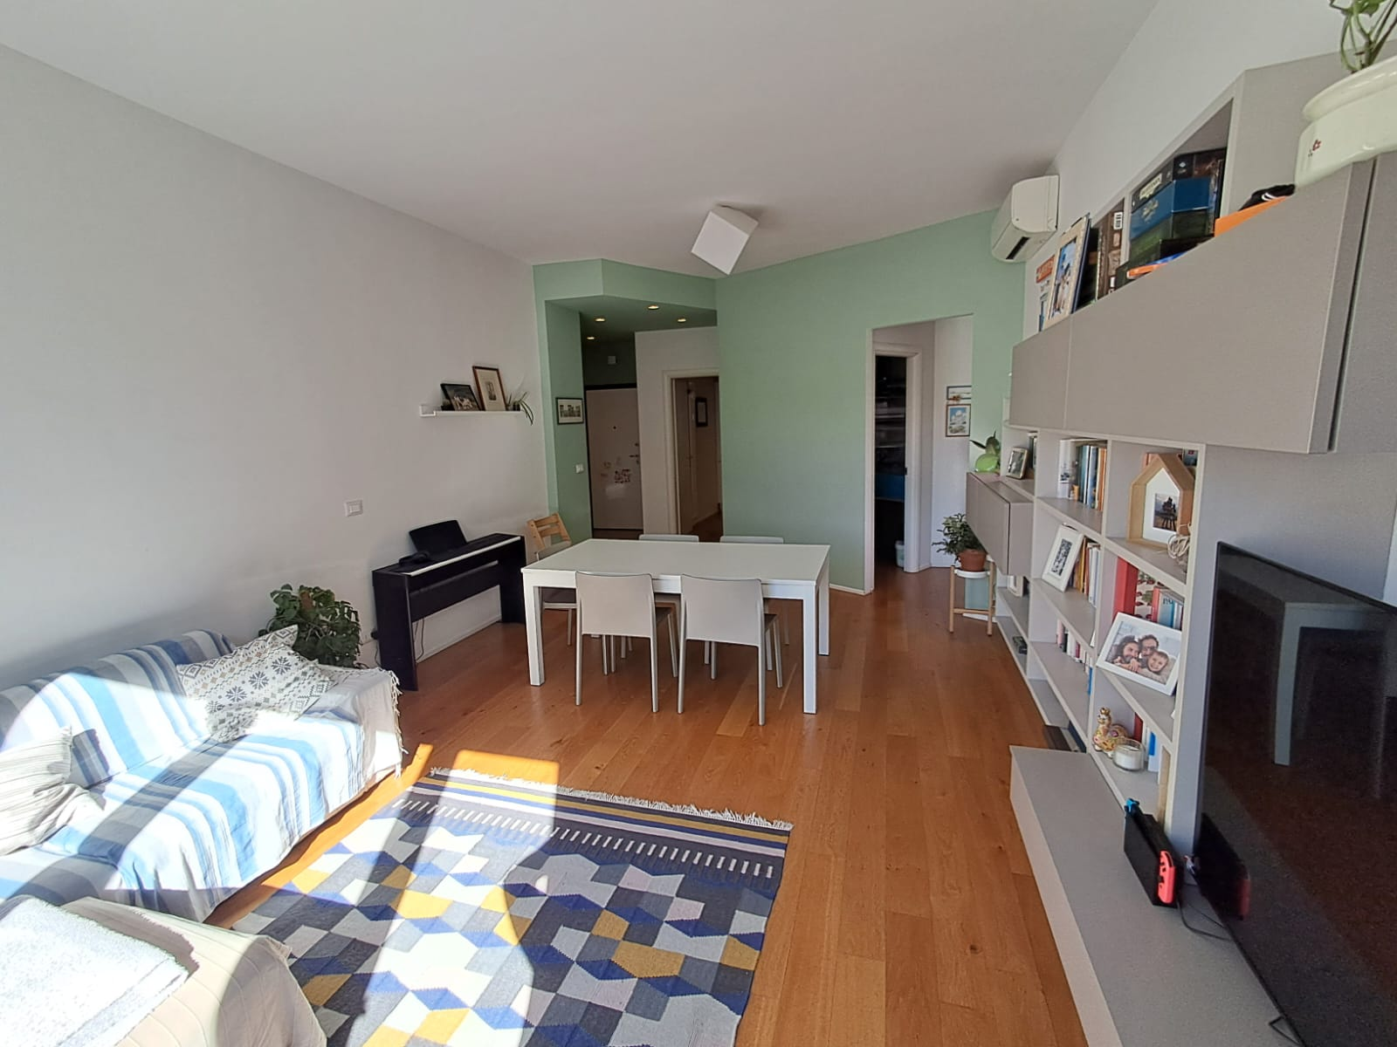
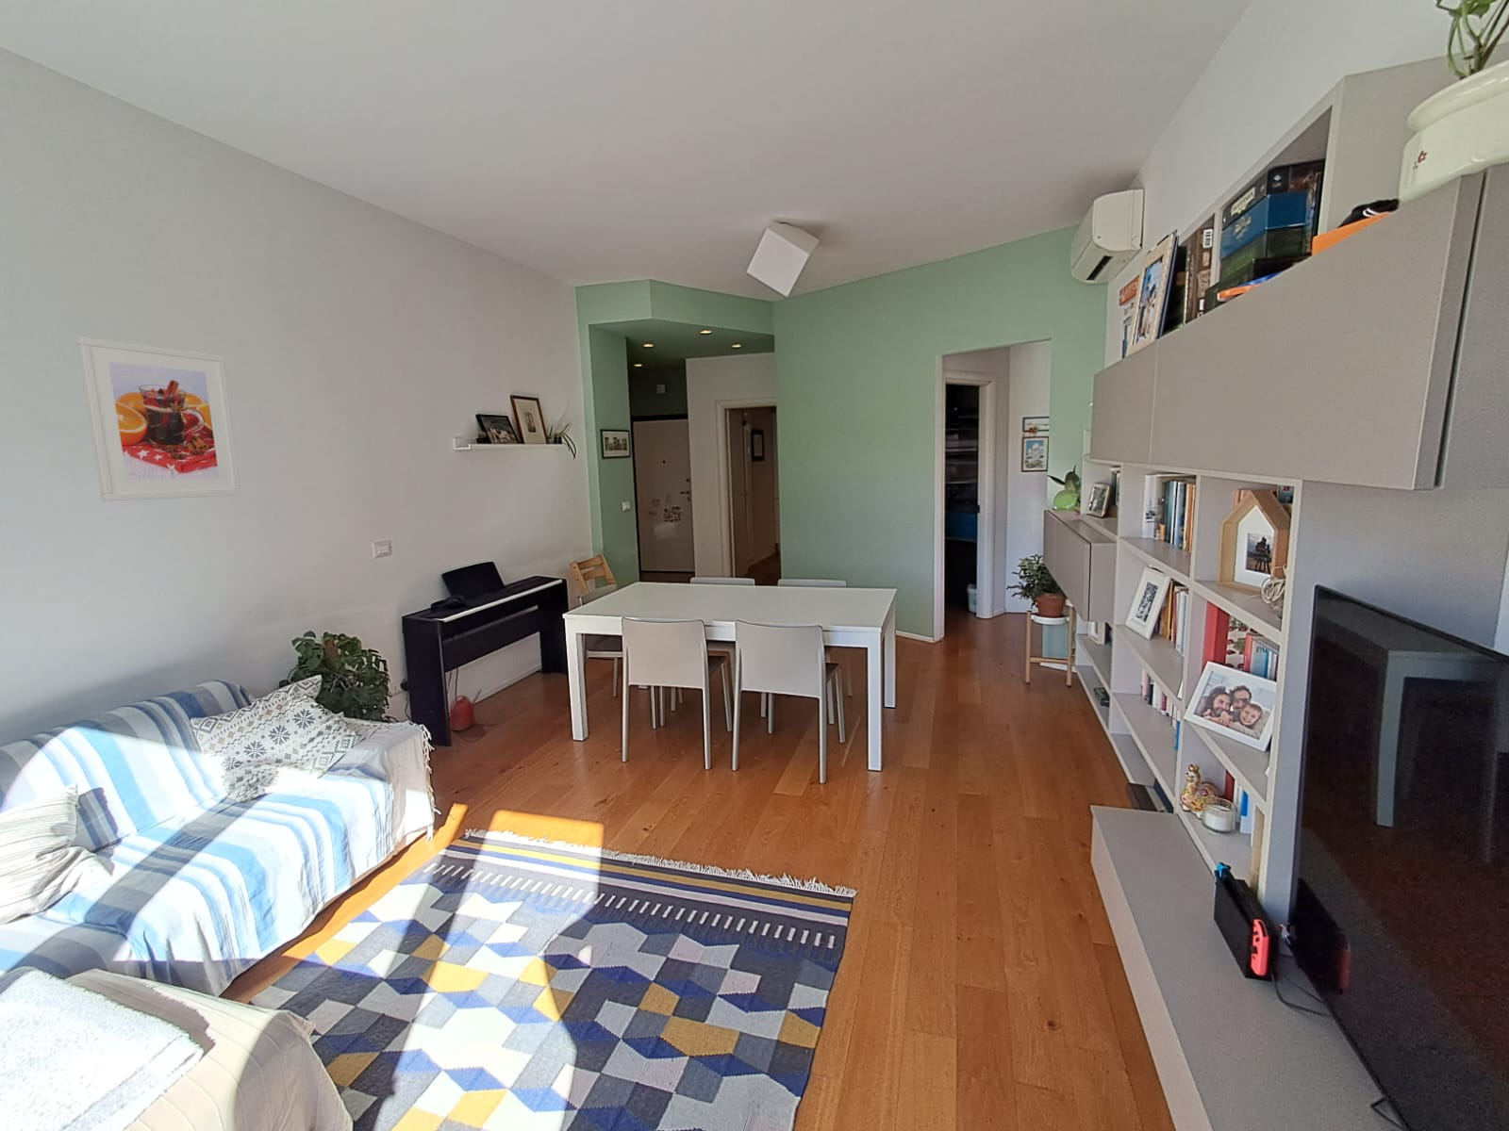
+ watering can [449,689,482,732]
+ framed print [76,335,242,503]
